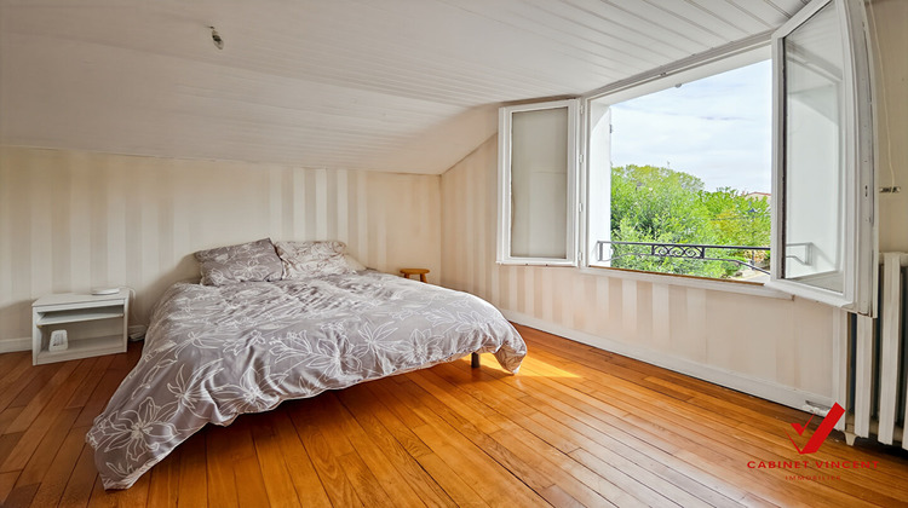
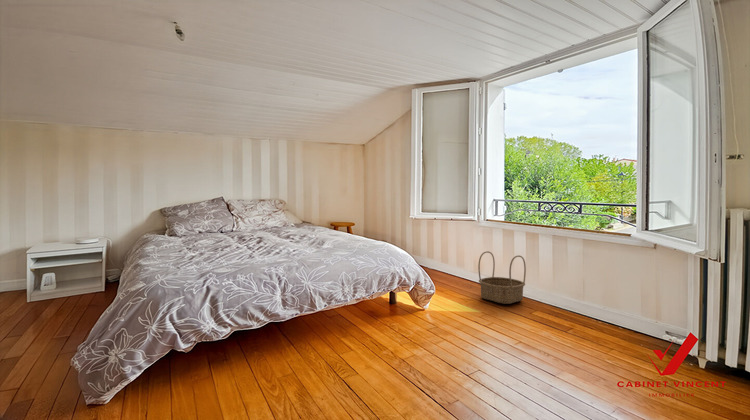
+ basket [477,250,527,305]
